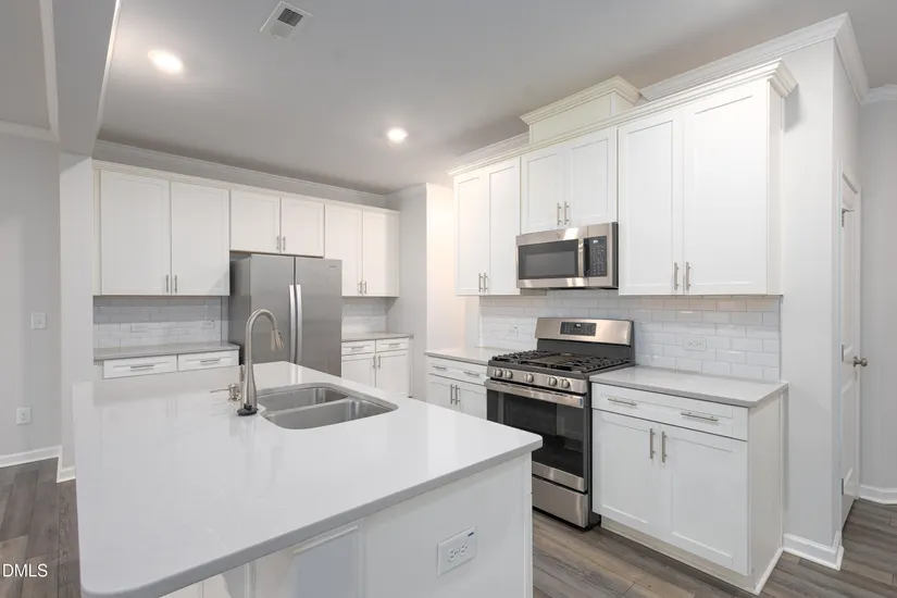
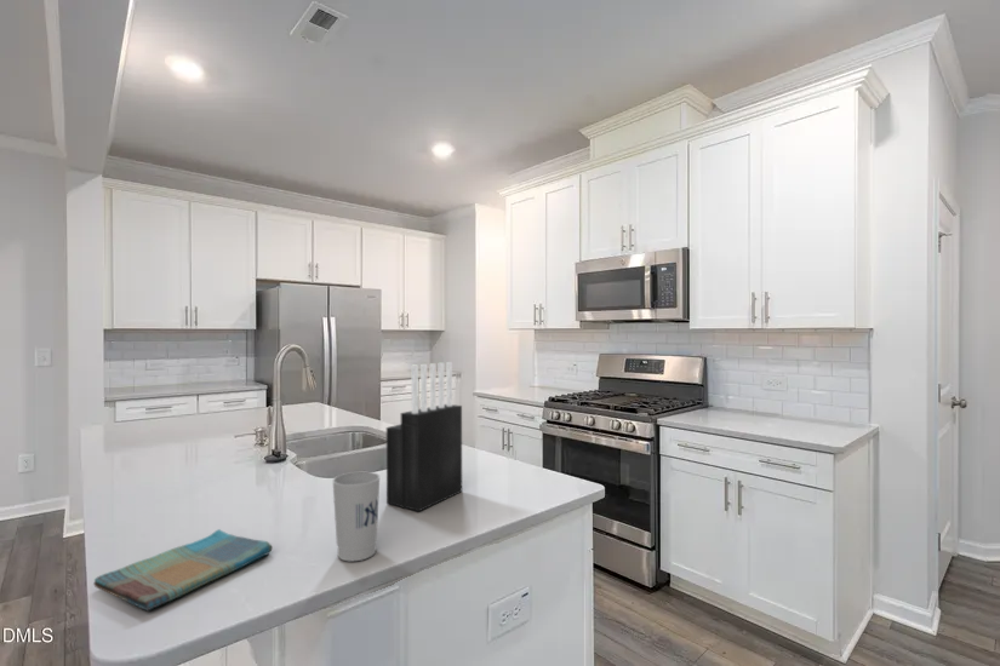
+ dish towel [92,528,273,612]
+ cup [331,471,382,562]
+ knife block [385,361,463,513]
